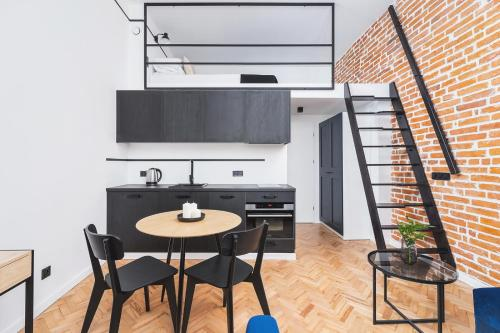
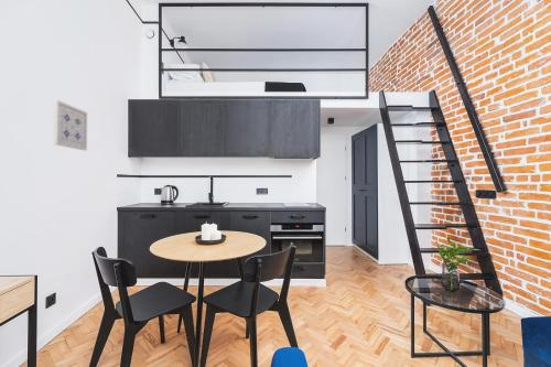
+ wall art [53,99,88,151]
